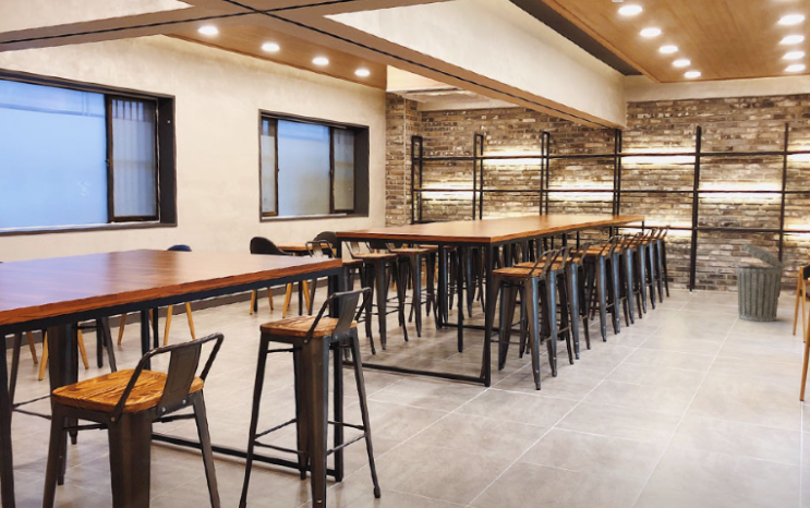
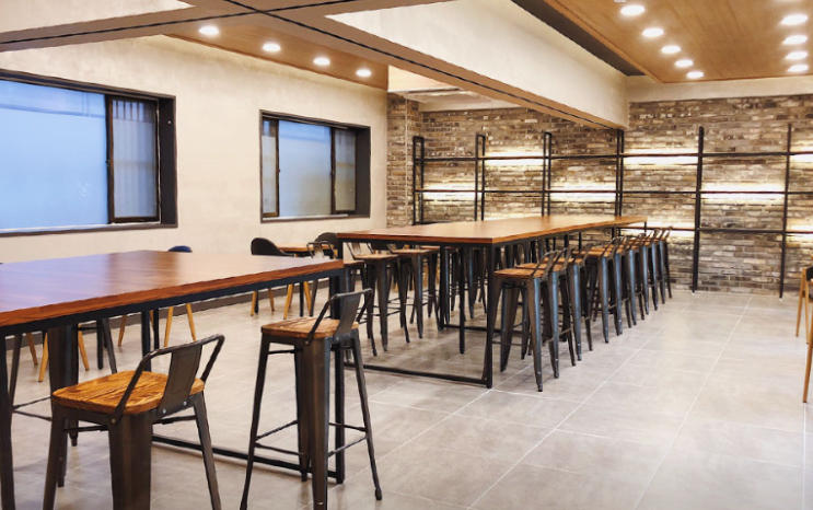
- trash can [736,242,785,323]
